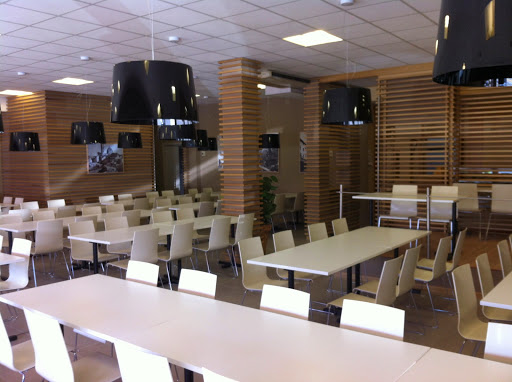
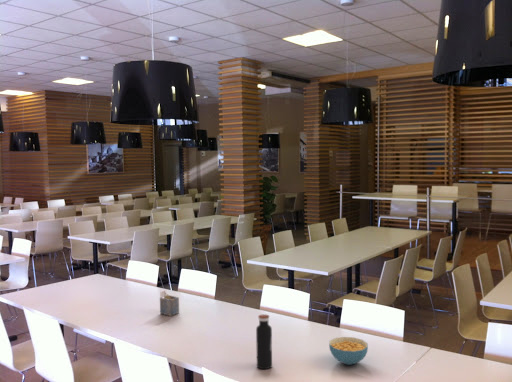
+ water bottle [255,313,273,370]
+ cereal bowl [328,336,369,366]
+ napkin holder [159,290,180,317]
